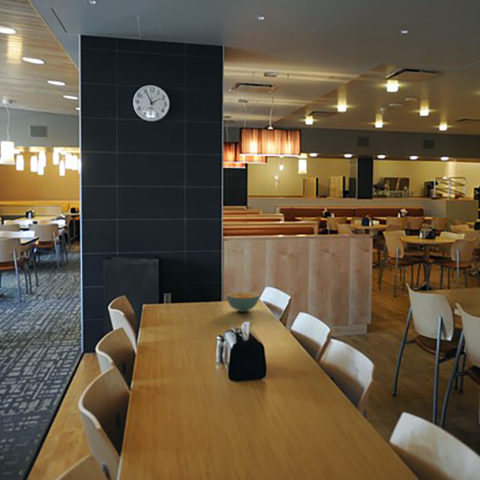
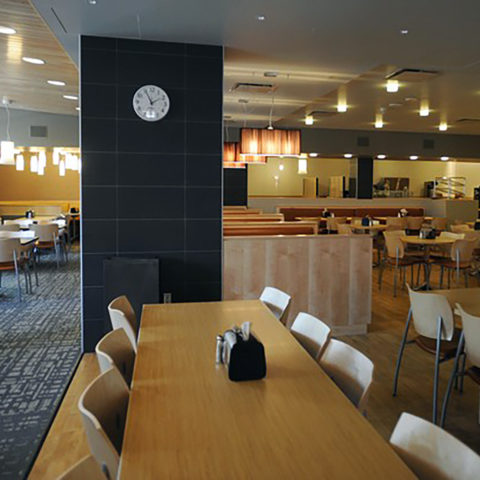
- cereal bowl [226,291,260,313]
